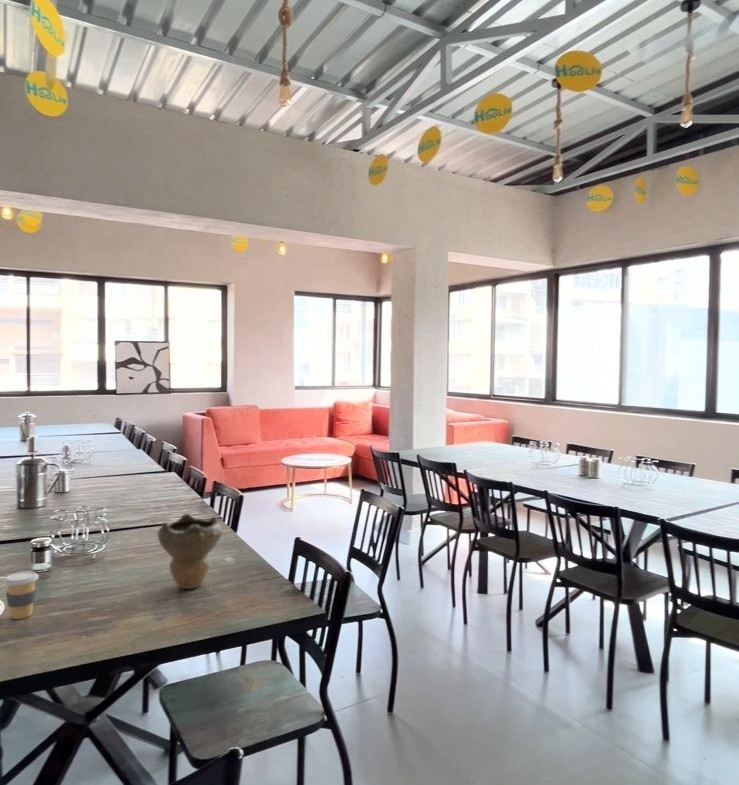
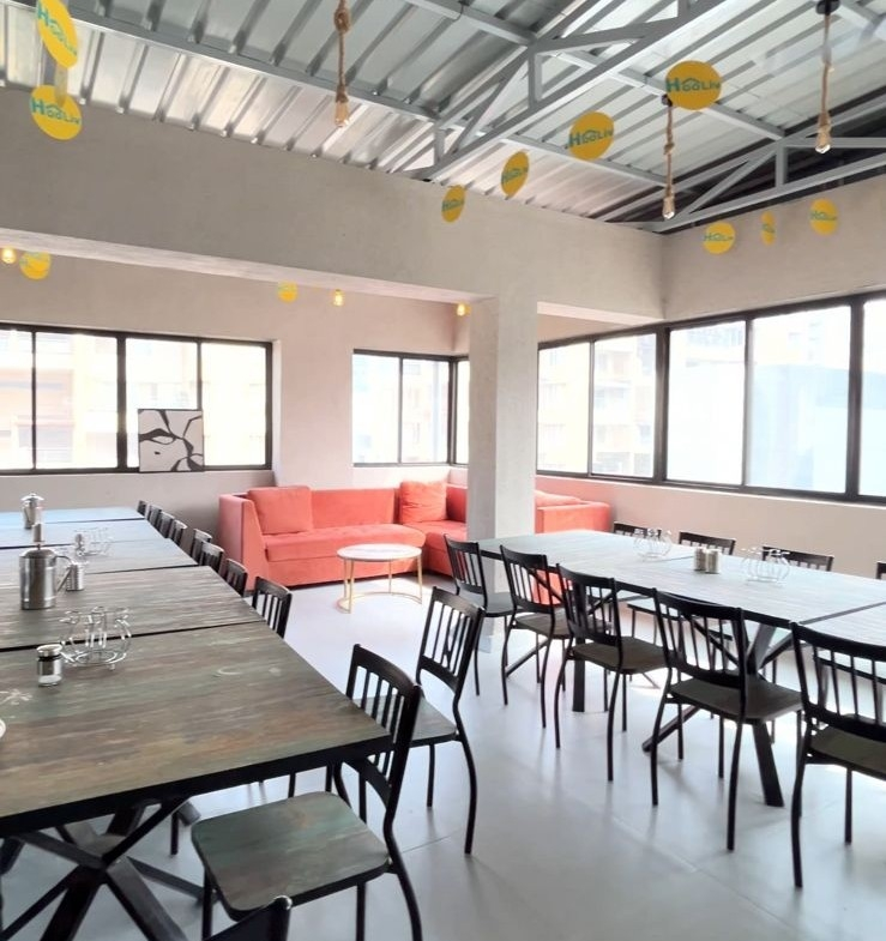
- decorative bowl [156,513,223,590]
- coffee cup [3,570,40,620]
